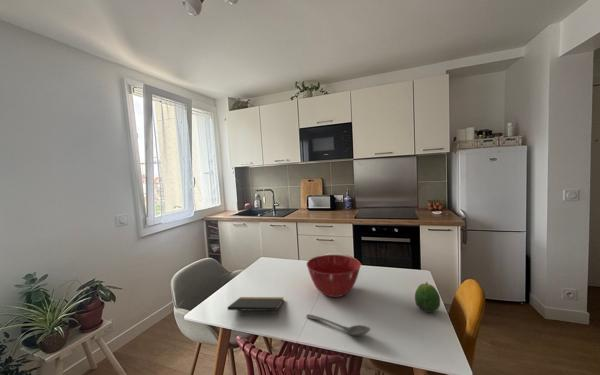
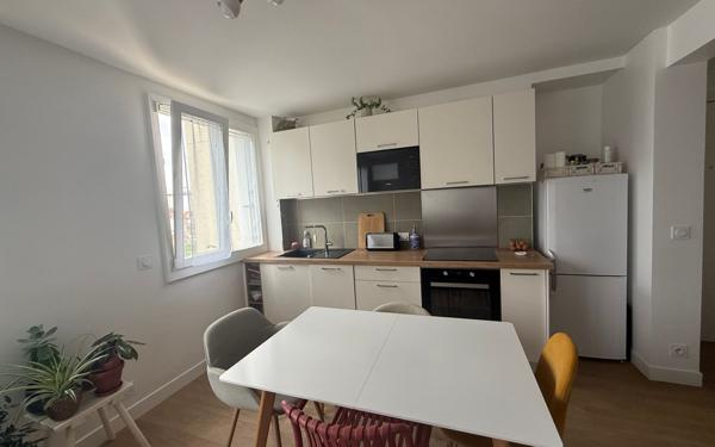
- fruit [414,281,441,313]
- mixing bowl [306,254,362,298]
- stirrer [305,313,371,337]
- notepad [227,296,285,318]
